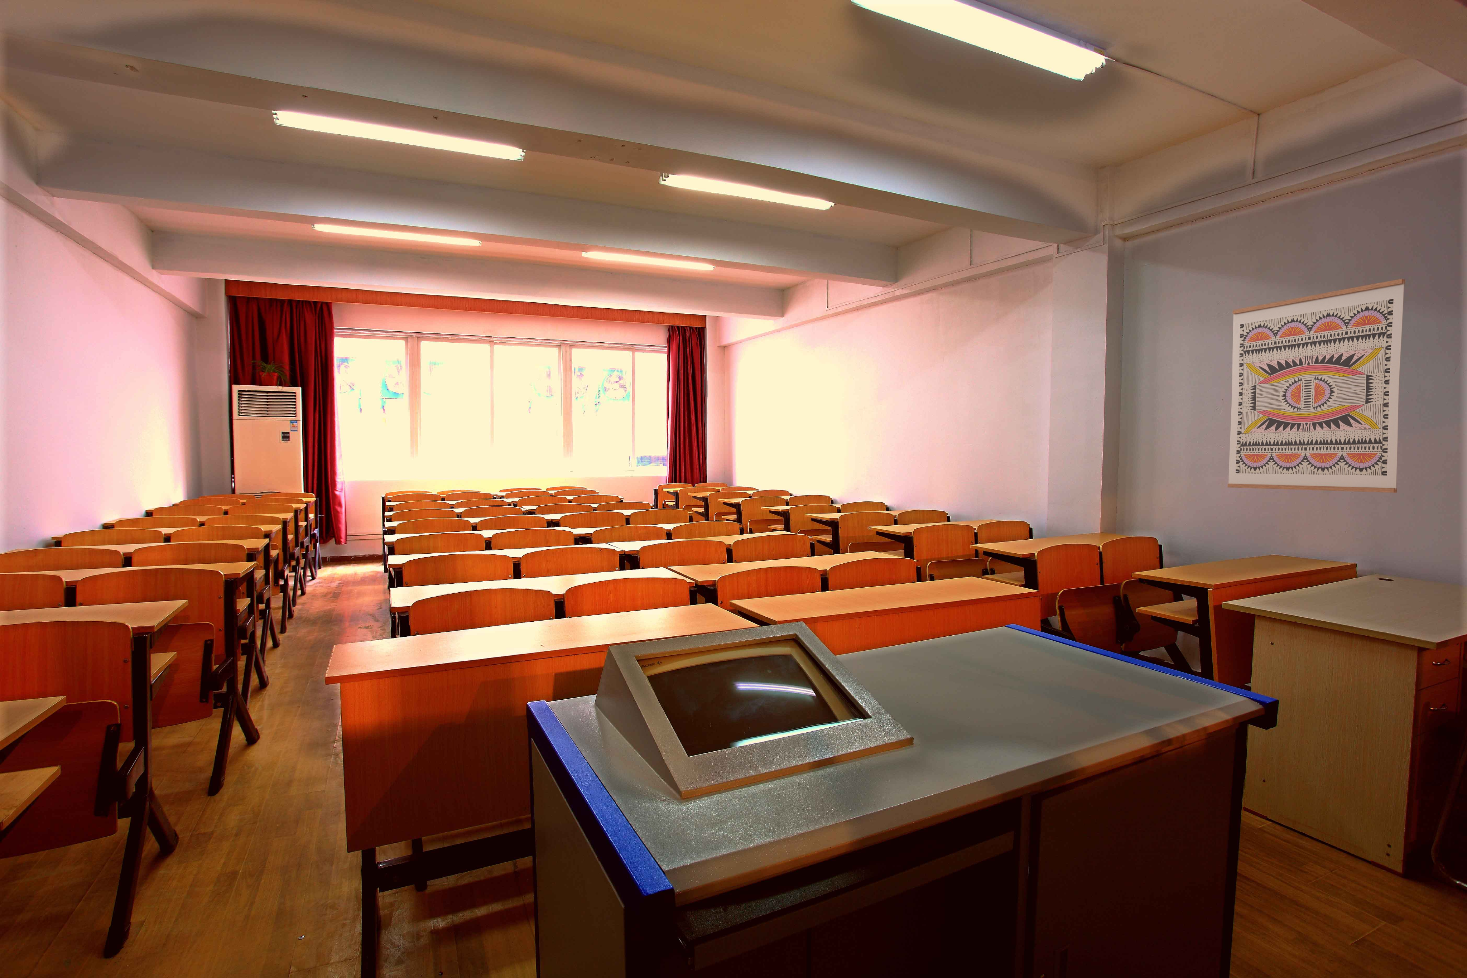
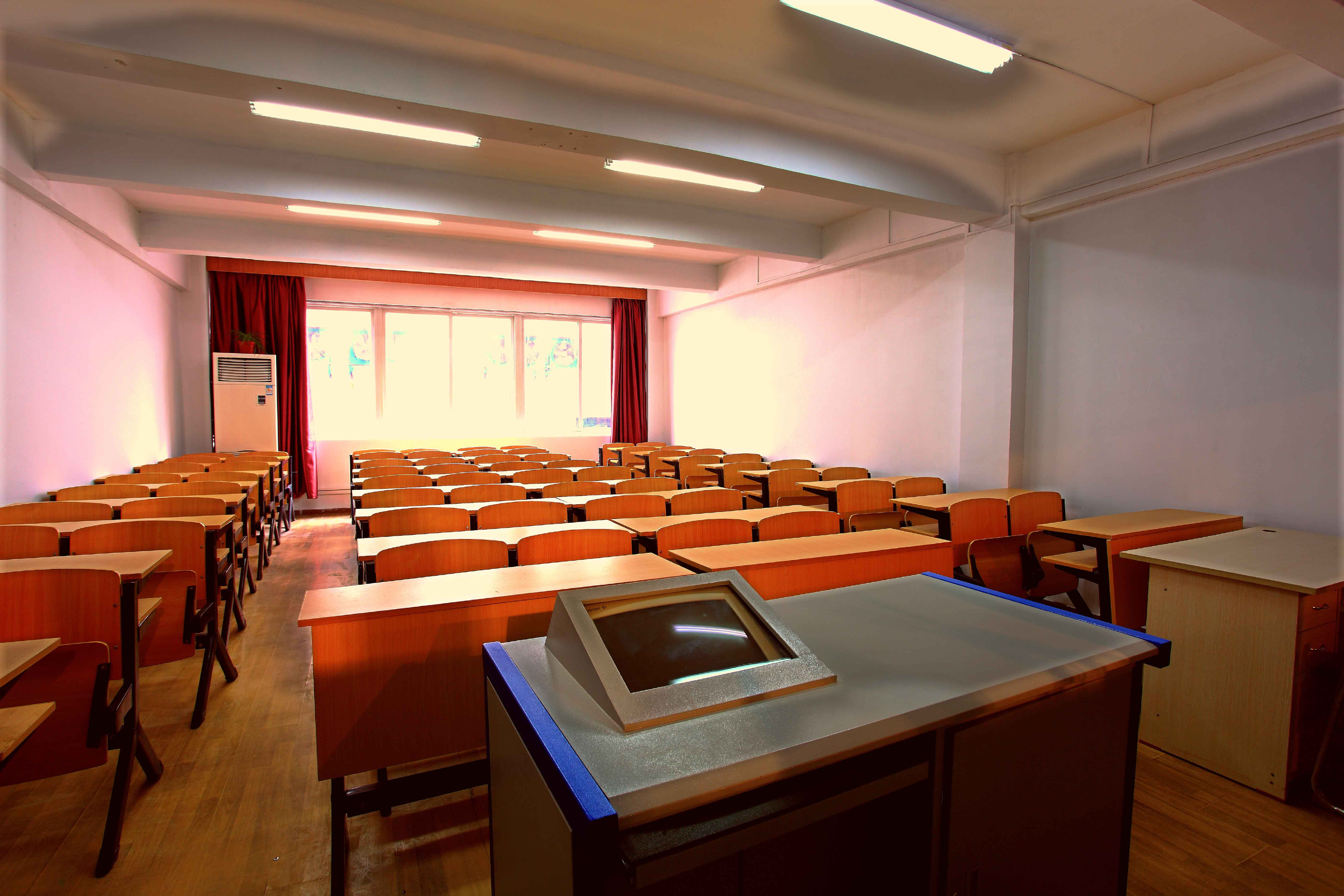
- wall art [1227,278,1406,493]
